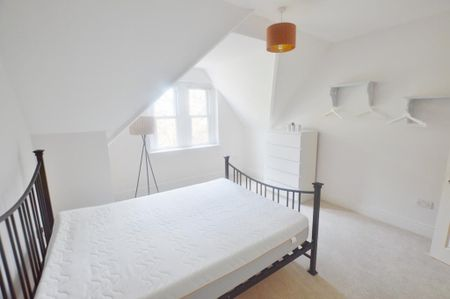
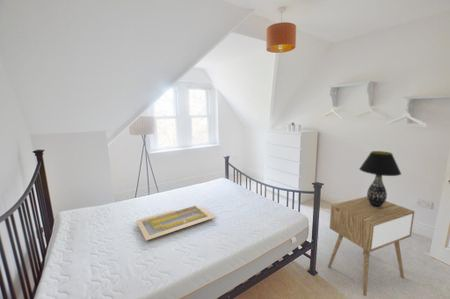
+ serving tray [135,205,217,241]
+ nightstand [327,195,415,297]
+ table lamp [358,150,402,208]
